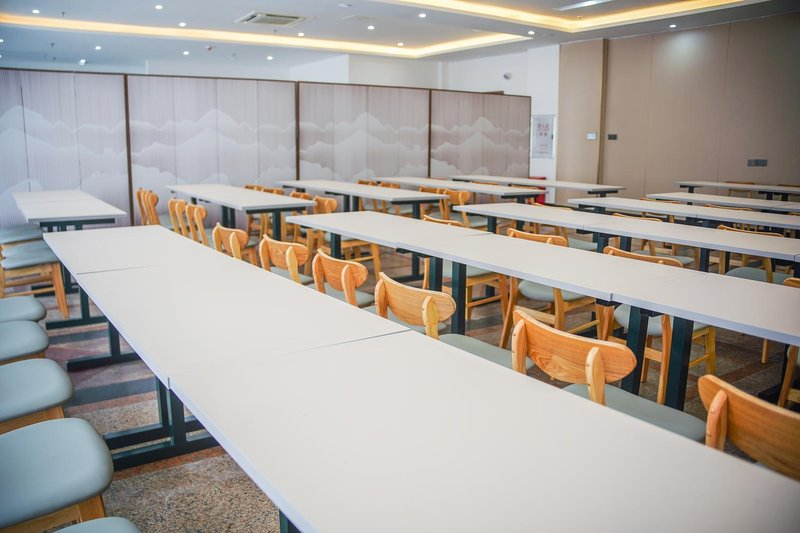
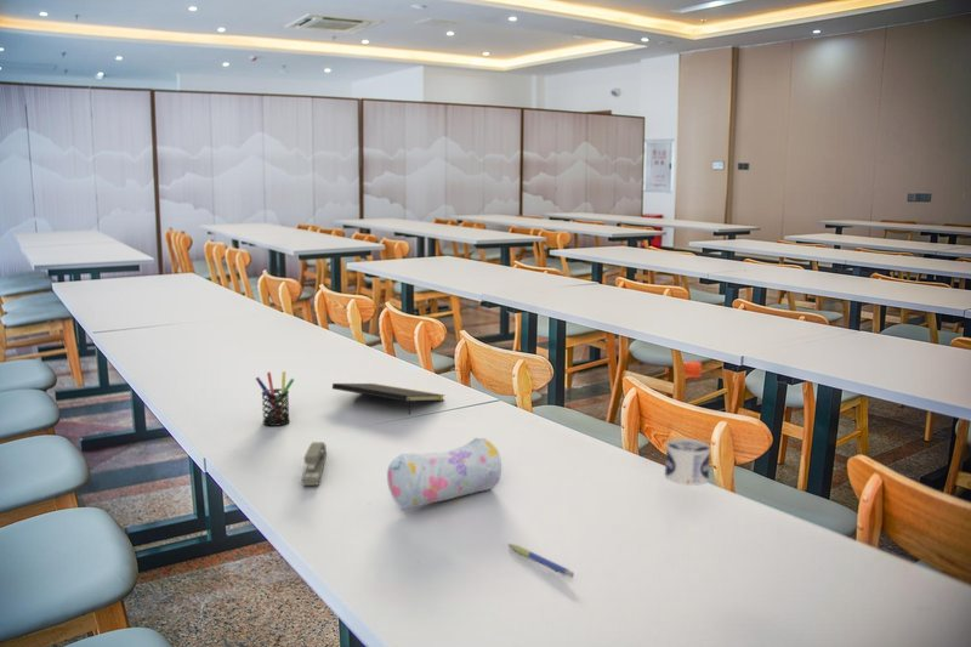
+ pen holder [255,370,295,427]
+ pen [506,543,575,578]
+ water bottle [664,359,711,487]
+ stapler [301,441,328,487]
+ notepad [331,382,445,416]
+ pencil case [386,437,502,511]
